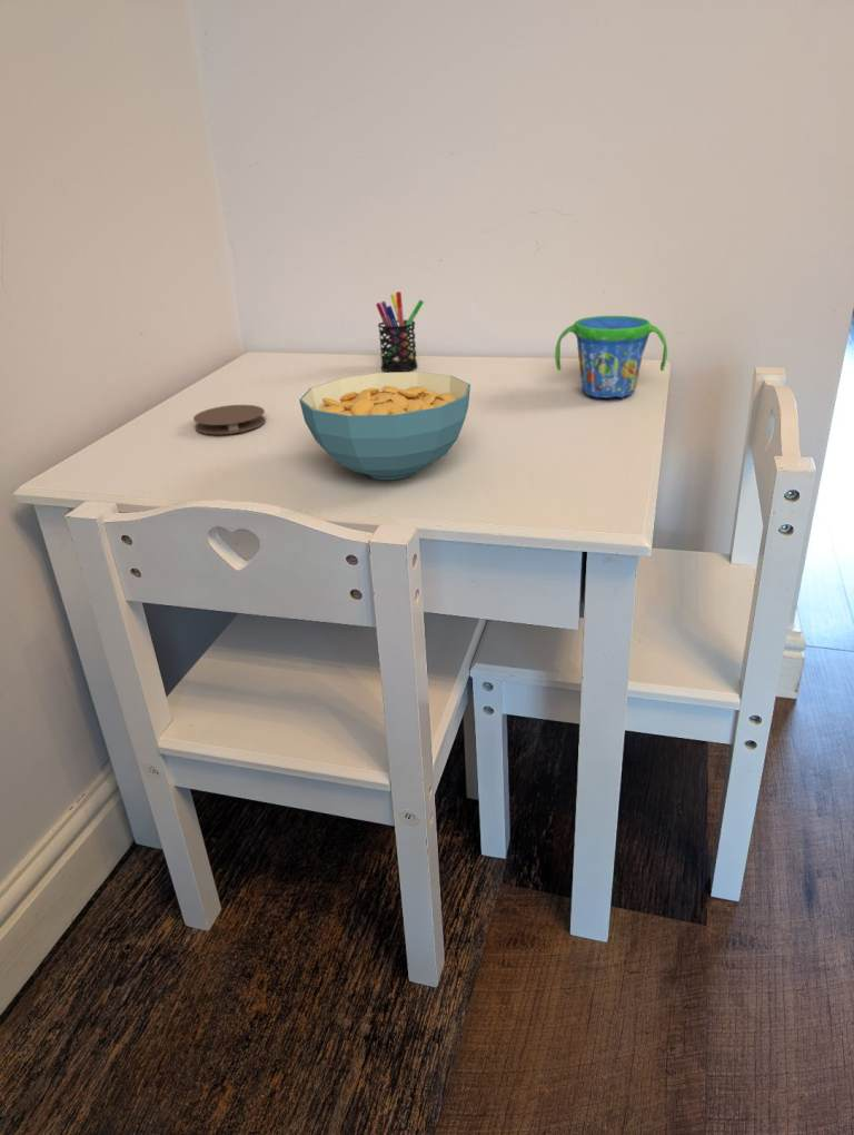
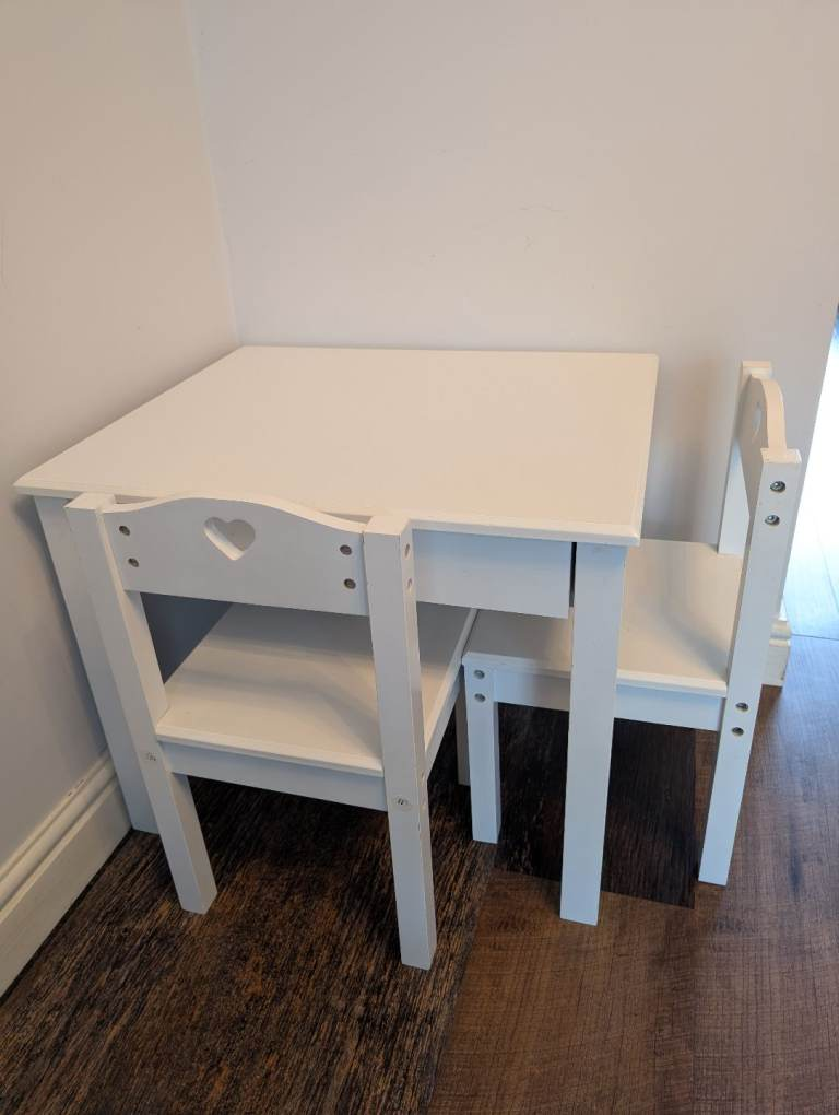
- coaster [192,404,267,435]
- pen holder [375,290,425,373]
- cereal bowl [298,371,471,481]
- snack cup [554,315,668,398]
